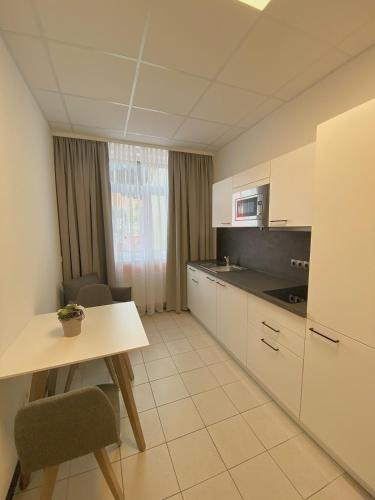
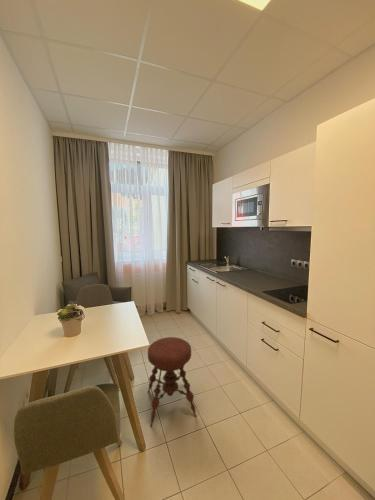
+ stool [147,336,198,427]
